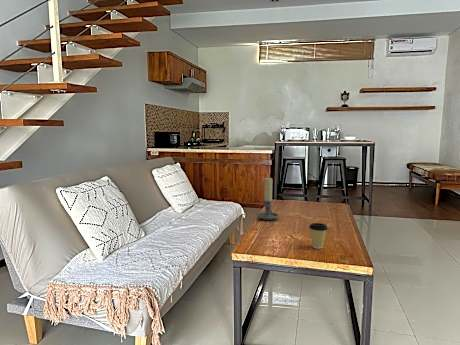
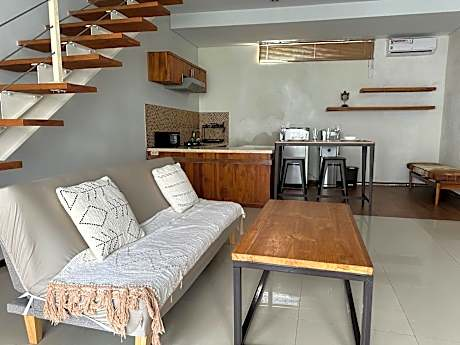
- coffee cup [308,222,328,250]
- candle holder [256,177,280,221]
